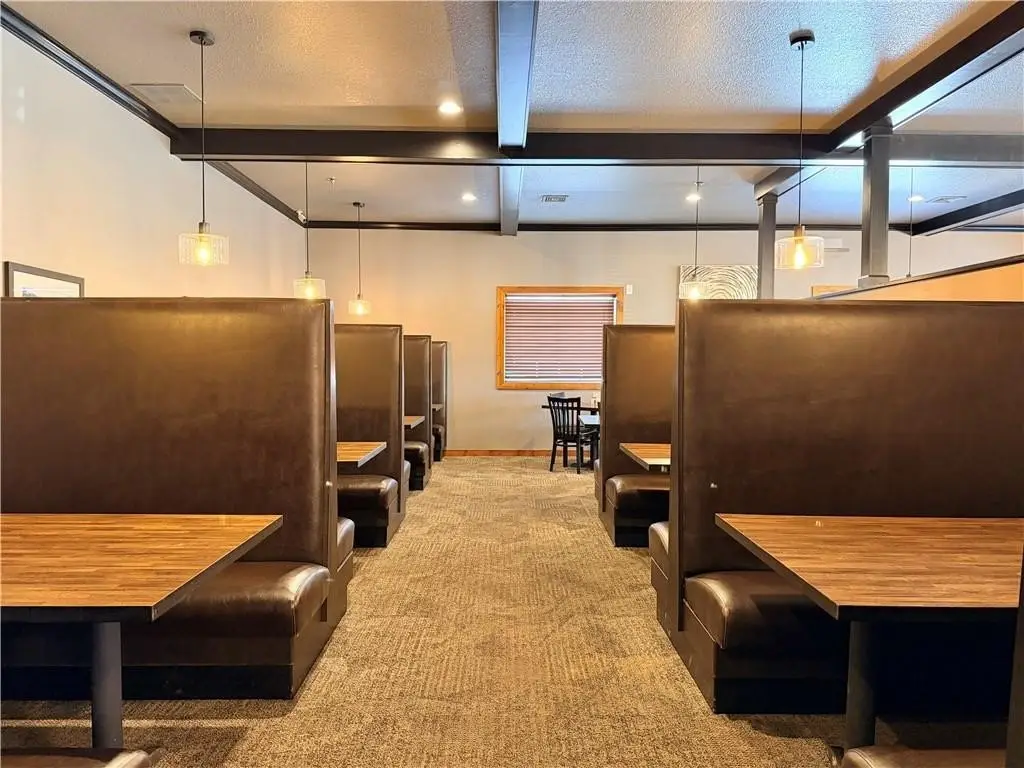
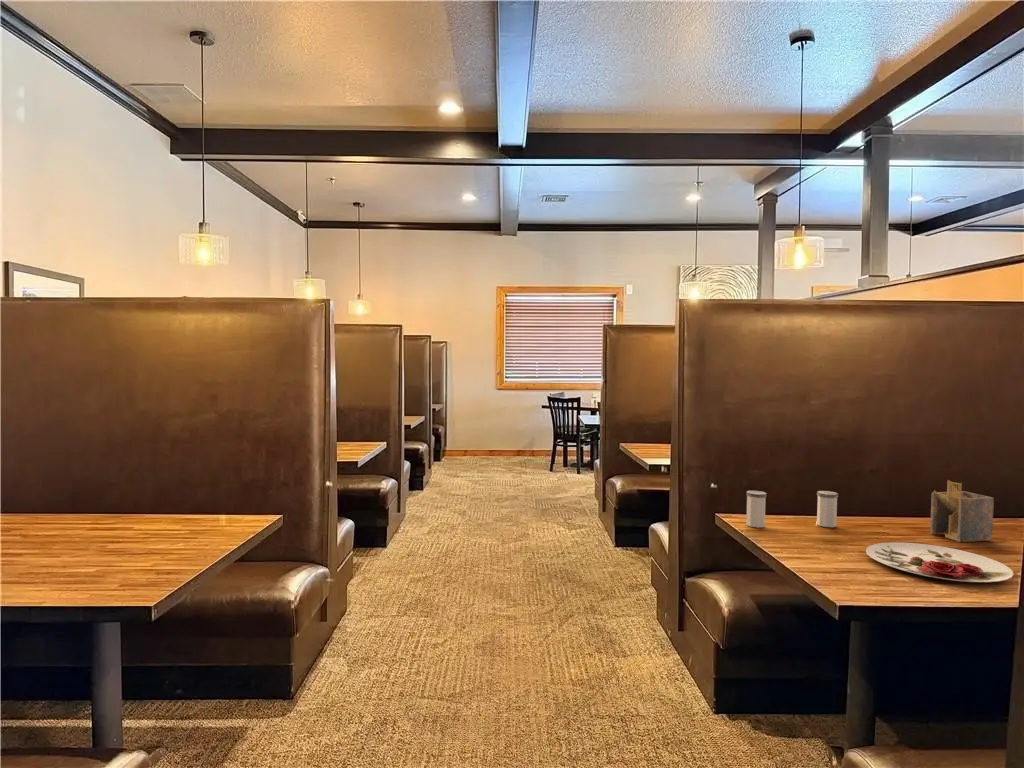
+ salt shaker [745,490,768,529]
+ salt shaker [816,490,839,528]
+ napkin holder [929,479,995,543]
+ plate [865,541,1015,583]
